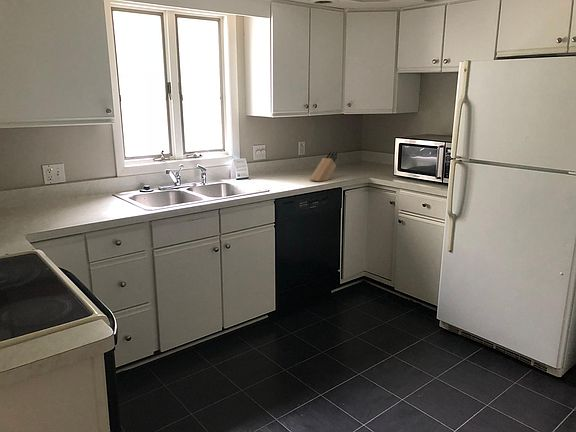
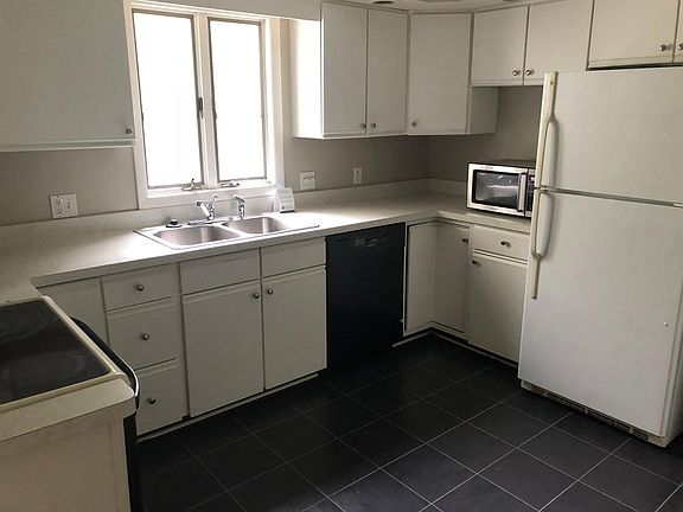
- knife block [308,150,338,182]
